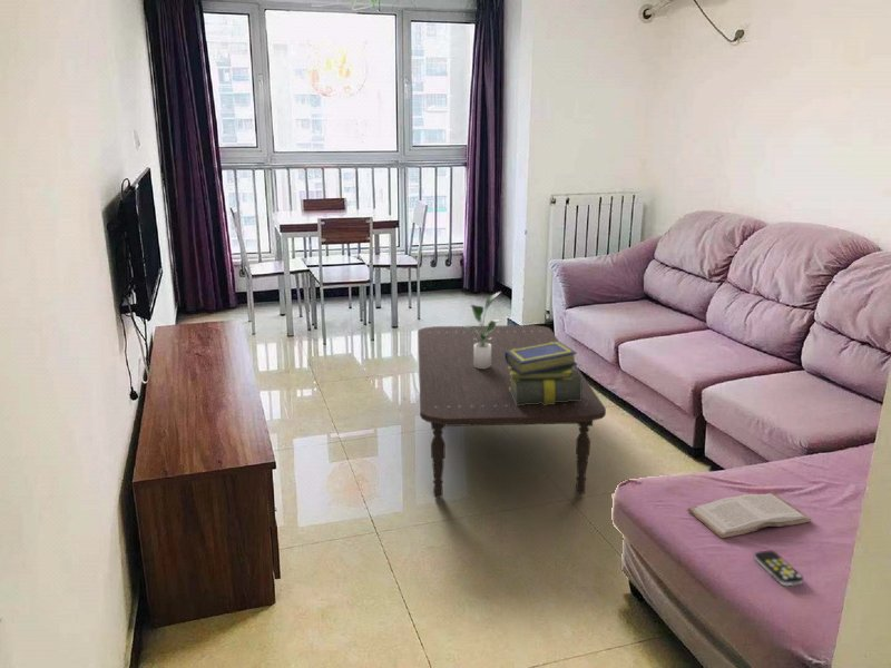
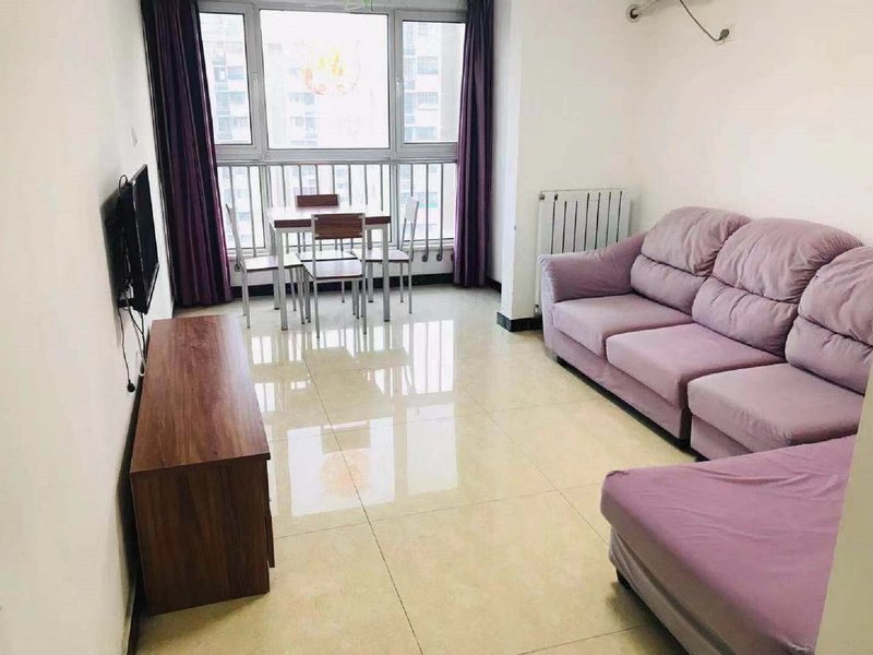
- potted plant [462,291,505,369]
- book [687,492,812,539]
- remote control [753,550,804,587]
- stack of books [505,341,581,405]
- coffee table [417,324,607,499]
